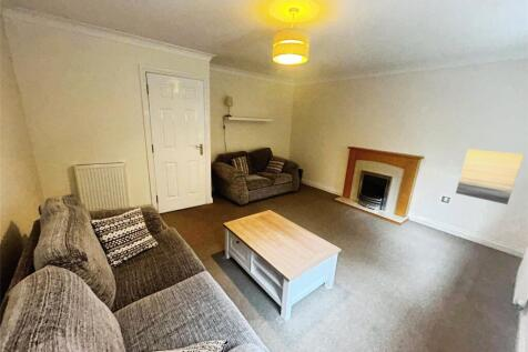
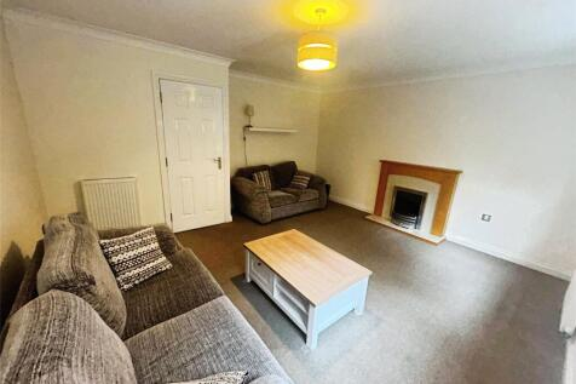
- wall art [455,148,526,205]
